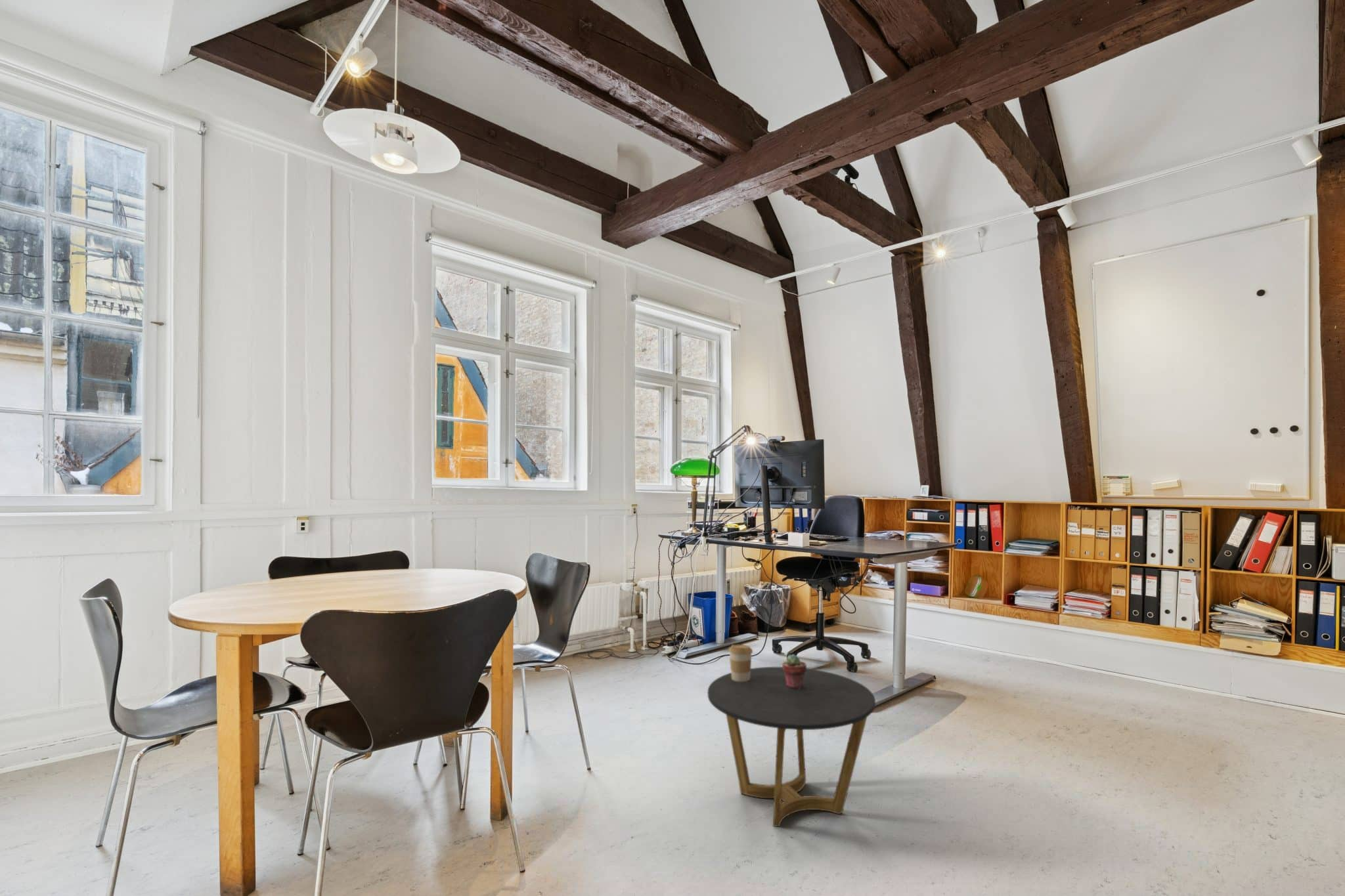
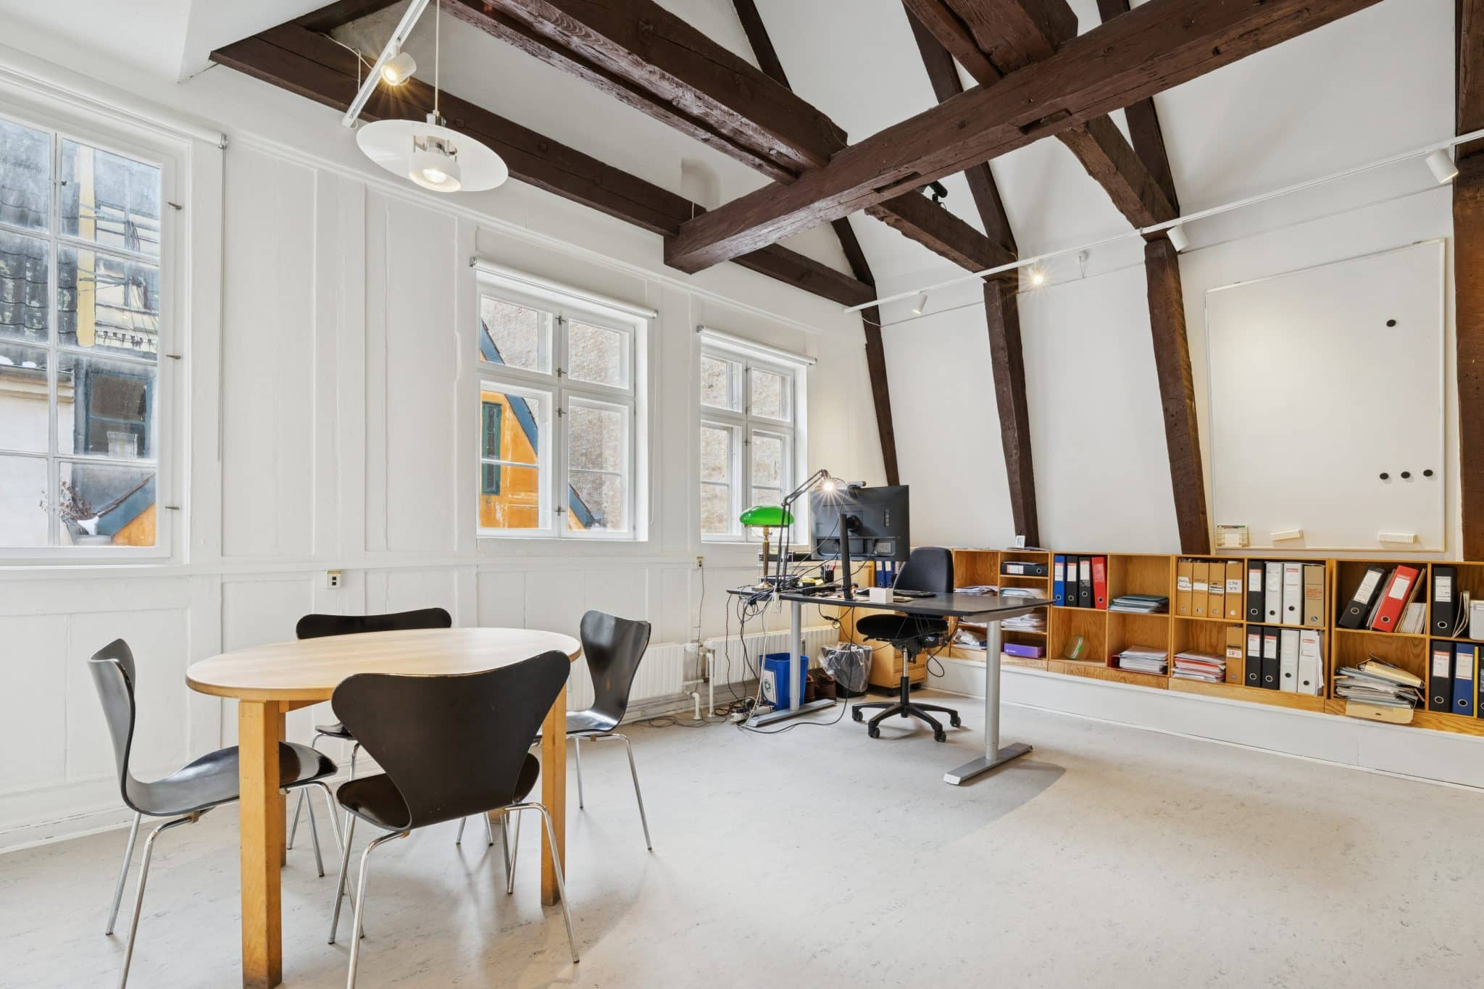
- coffee cup [728,644,753,681]
- side table [707,666,876,827]
- potted succulent [782,654,807,689]
